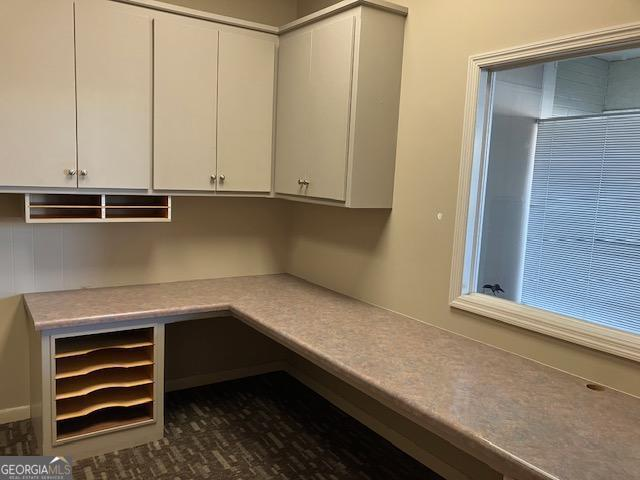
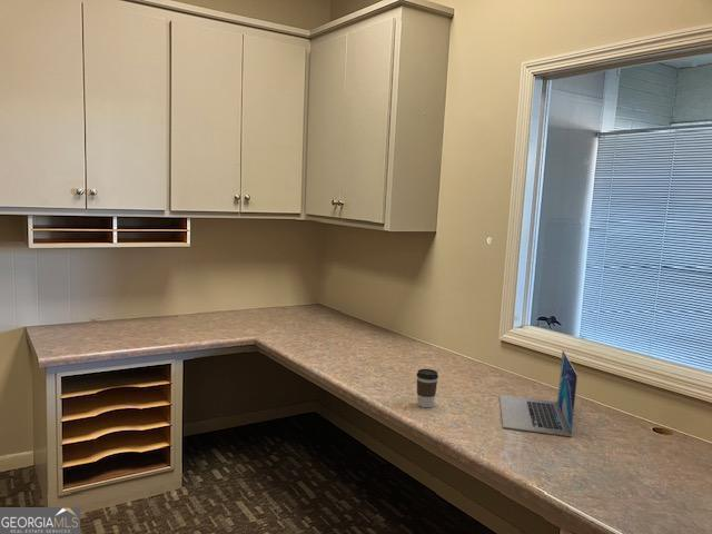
+ coffee cup [415,368,439,408]
+ laptop [498,349,578,437]
